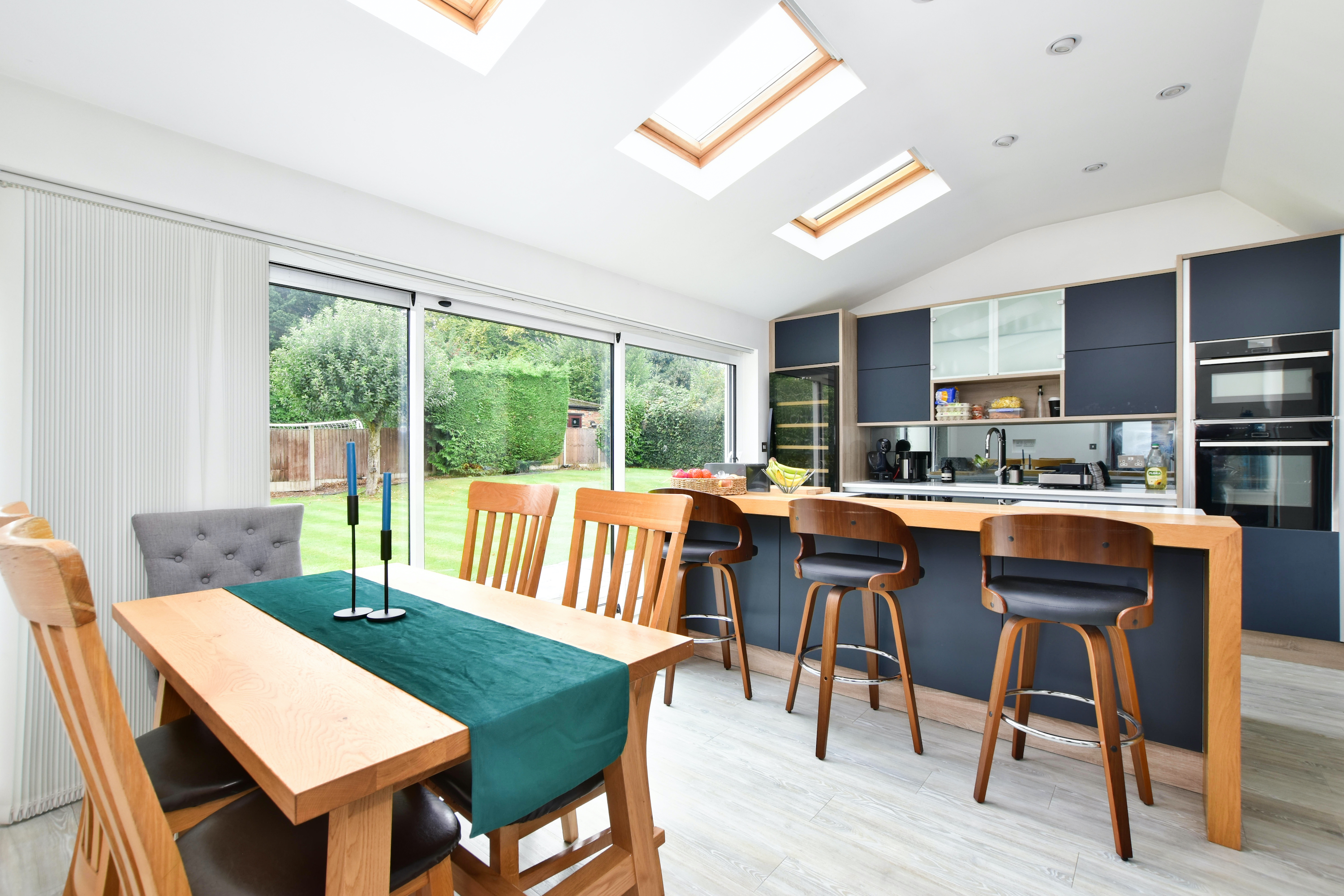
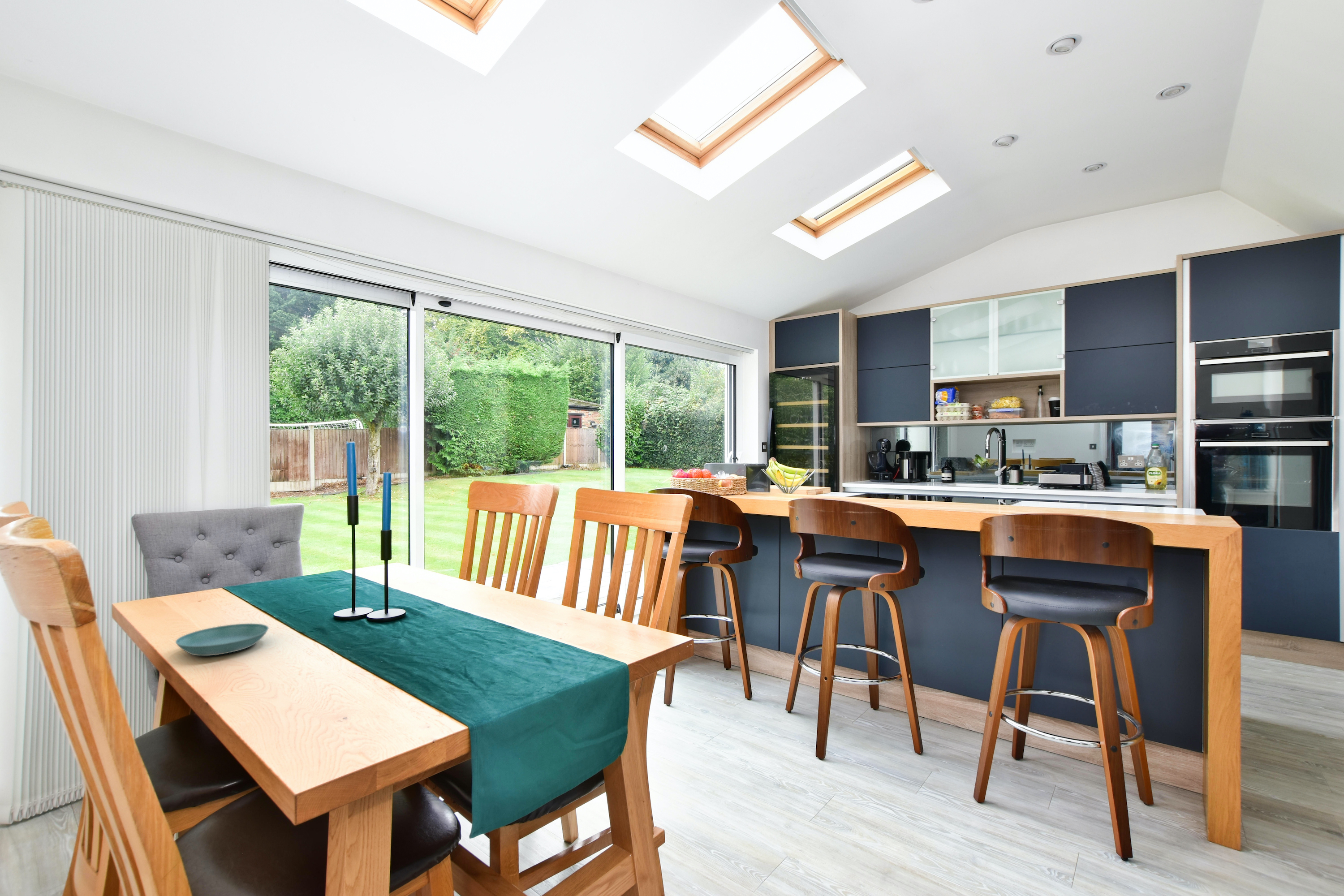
+ saucer [175,623,269,656]
